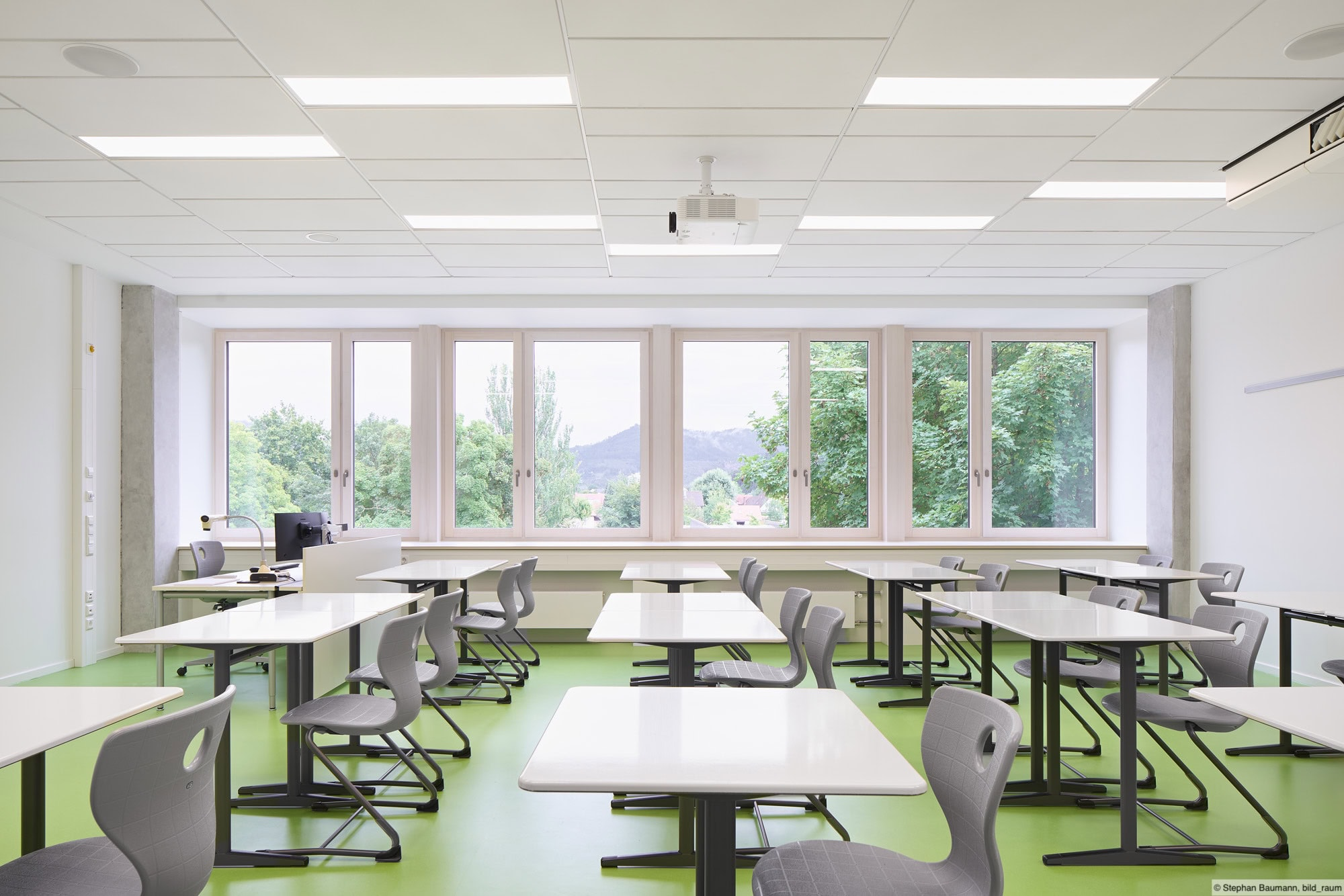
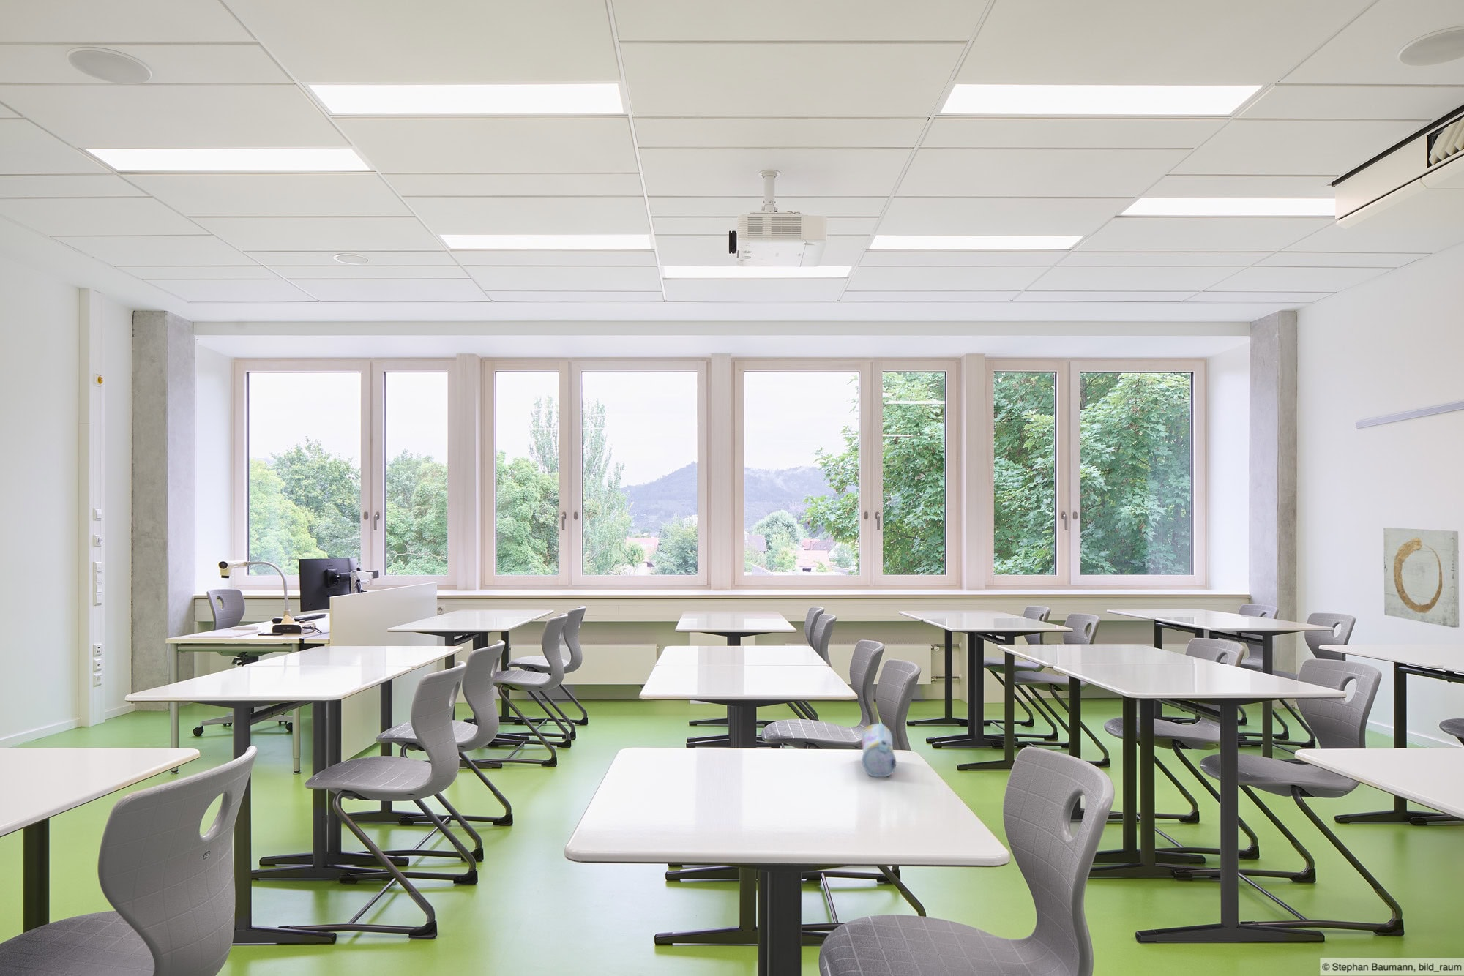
+ wall art [1382,527,1460,629]
+ pencil case [861,723,896,778]
